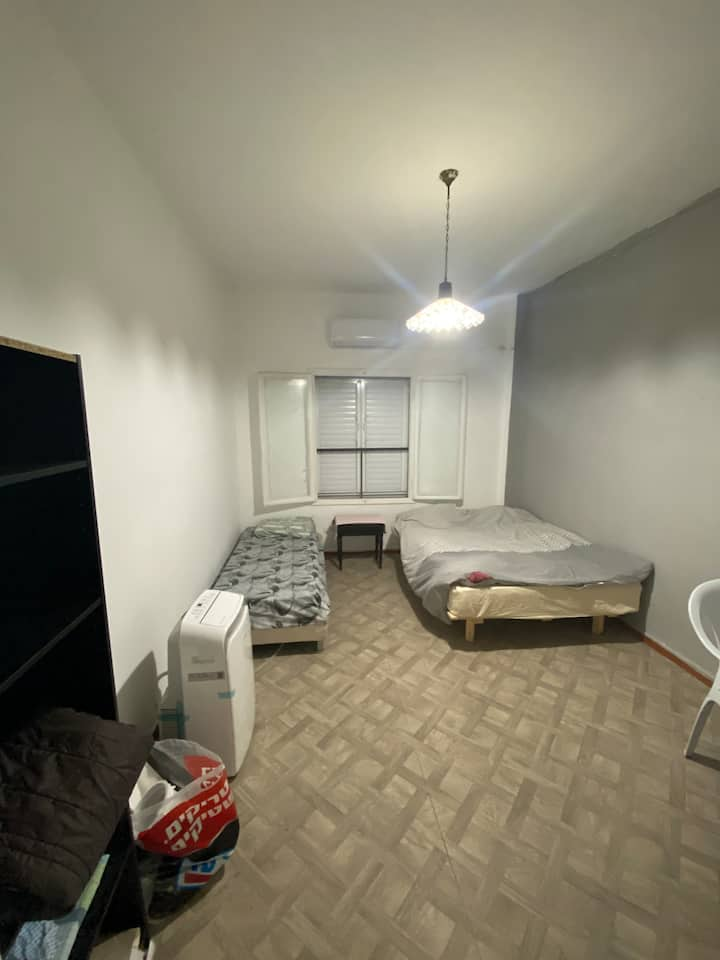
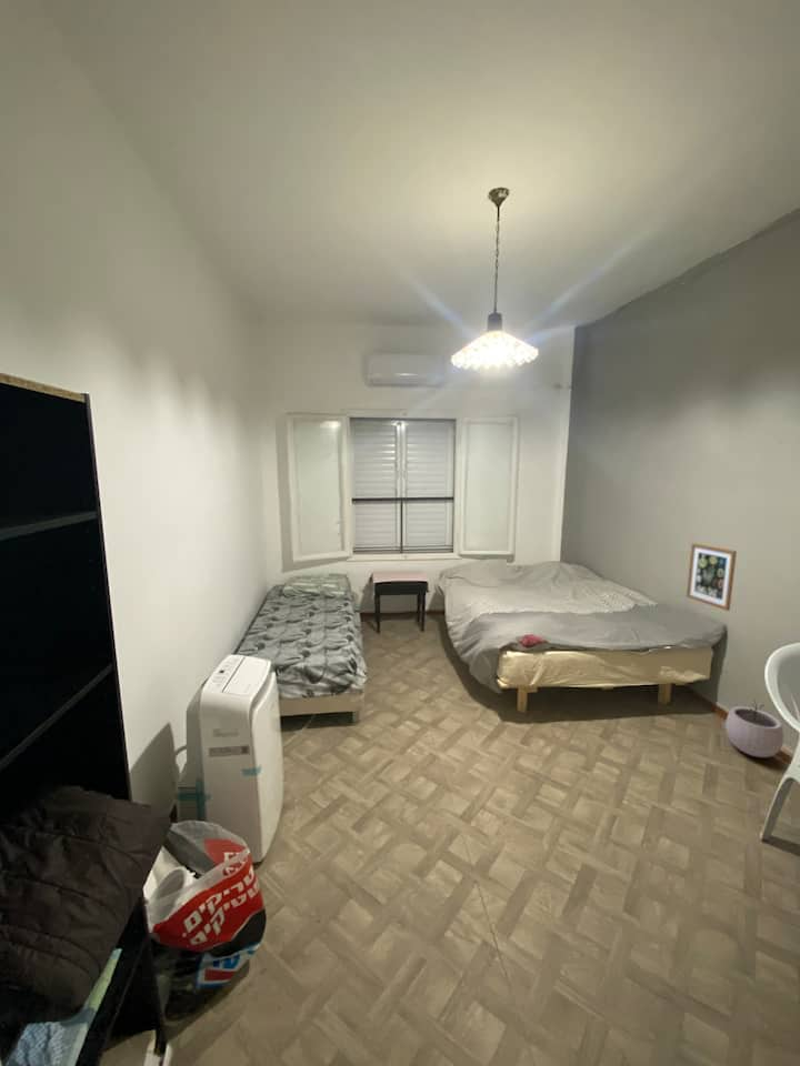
+ plant pot [724,698,784,758]
+ wall art [686,542,738,612]
